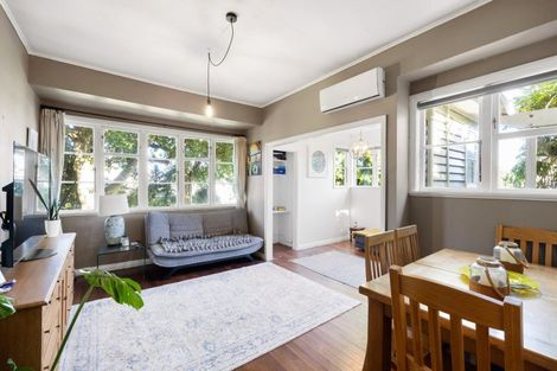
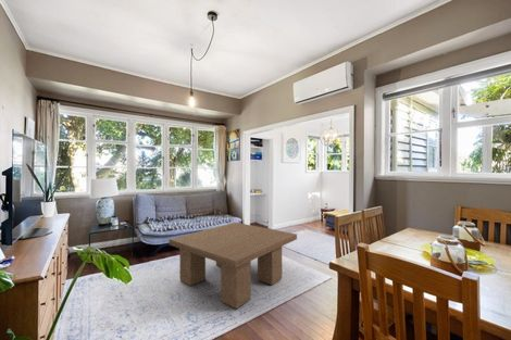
+ coffee table [169,222,298,310]
